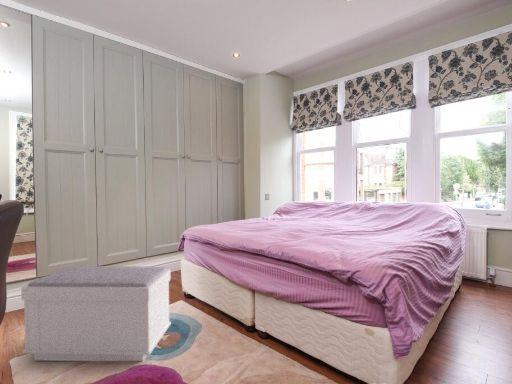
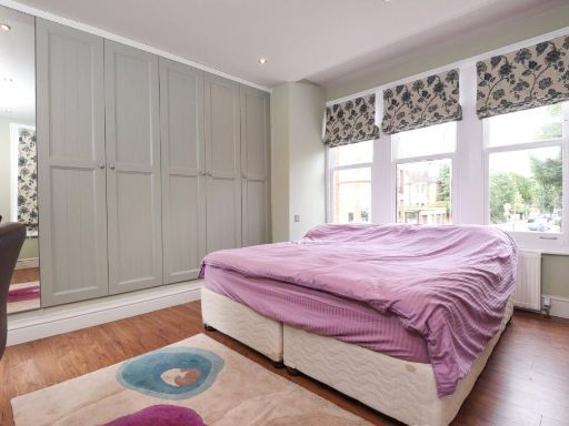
- bench [20,265,172,362]
